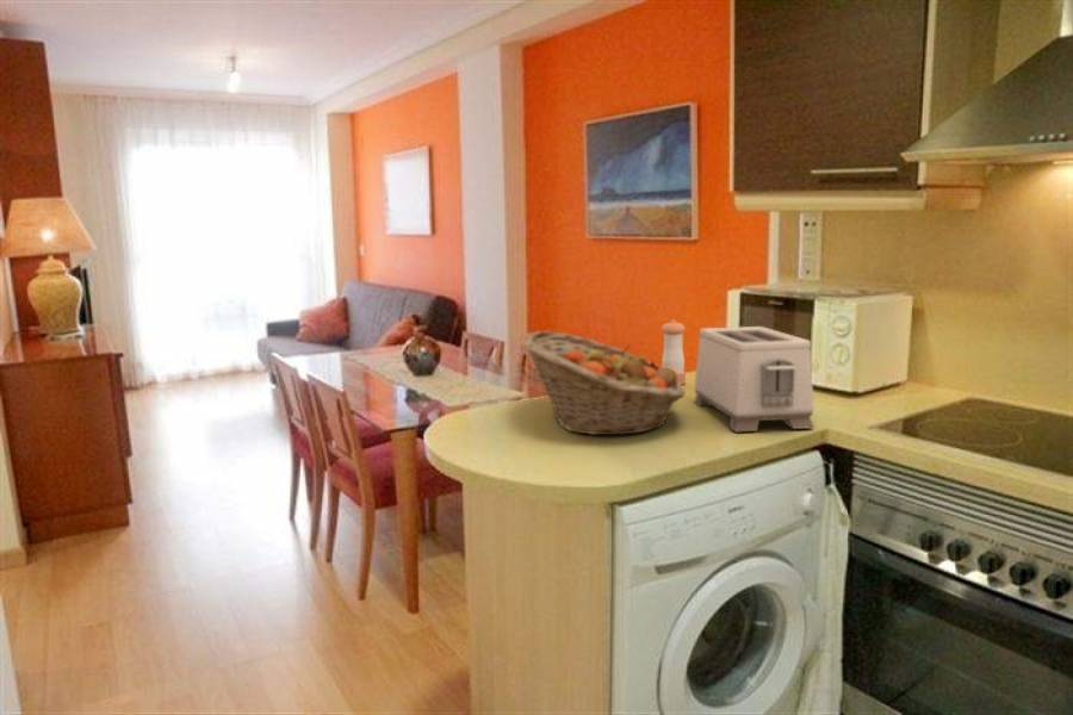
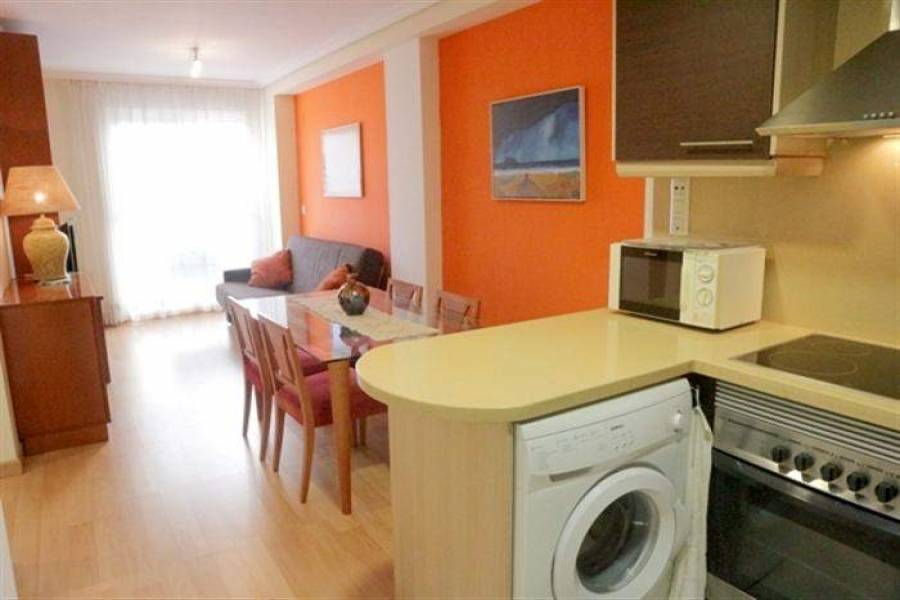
- toaster [693,325,815,433]
- fruit basket [521,330,687,436]
- pepper shaker [660,319,687,386]
